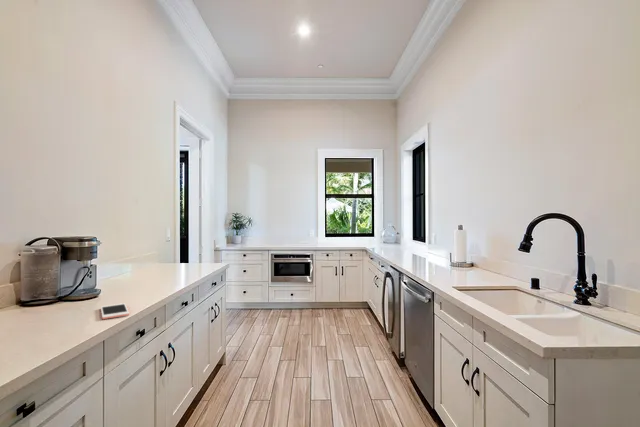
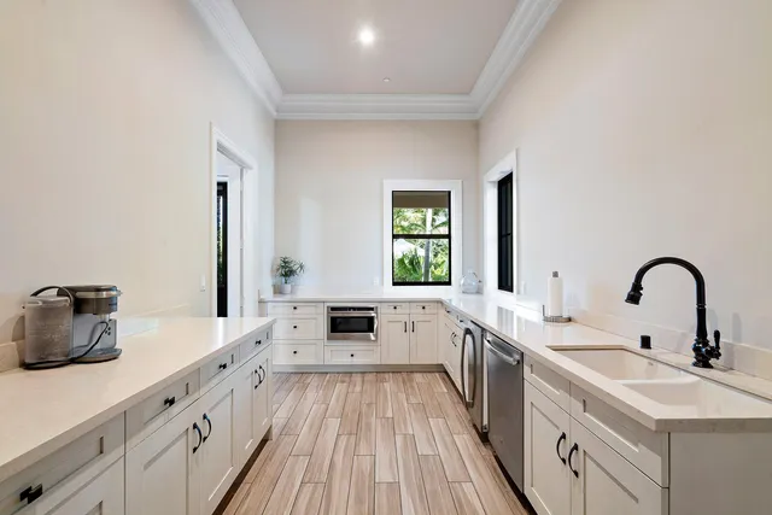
- cell phone [100,302,130,320]
